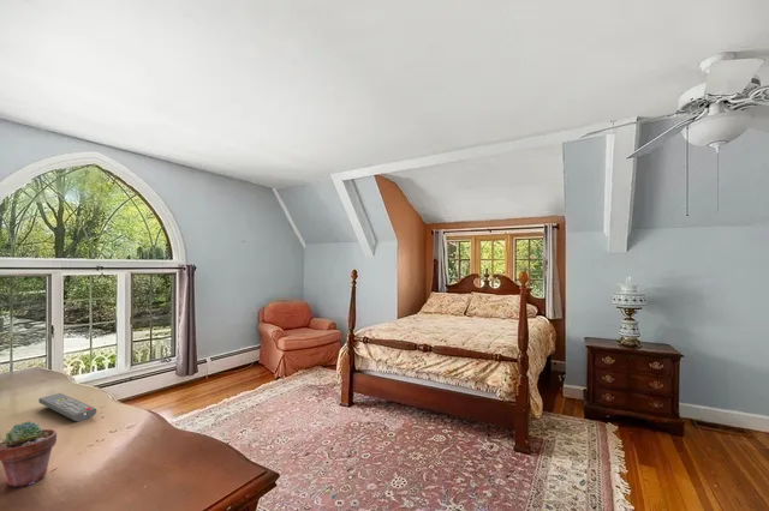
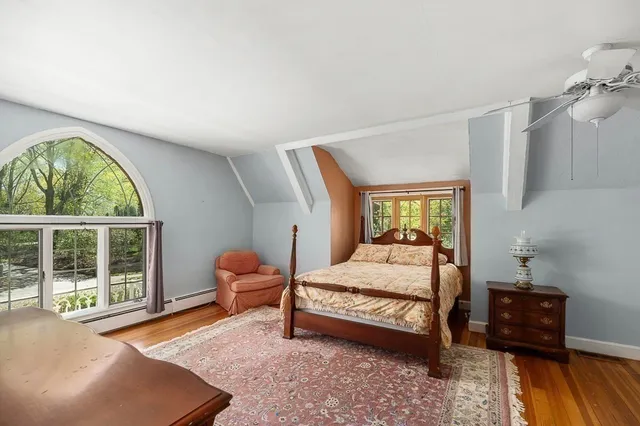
- remote control [37,392,97,422]
- potted succulent [0,420,58,488]
